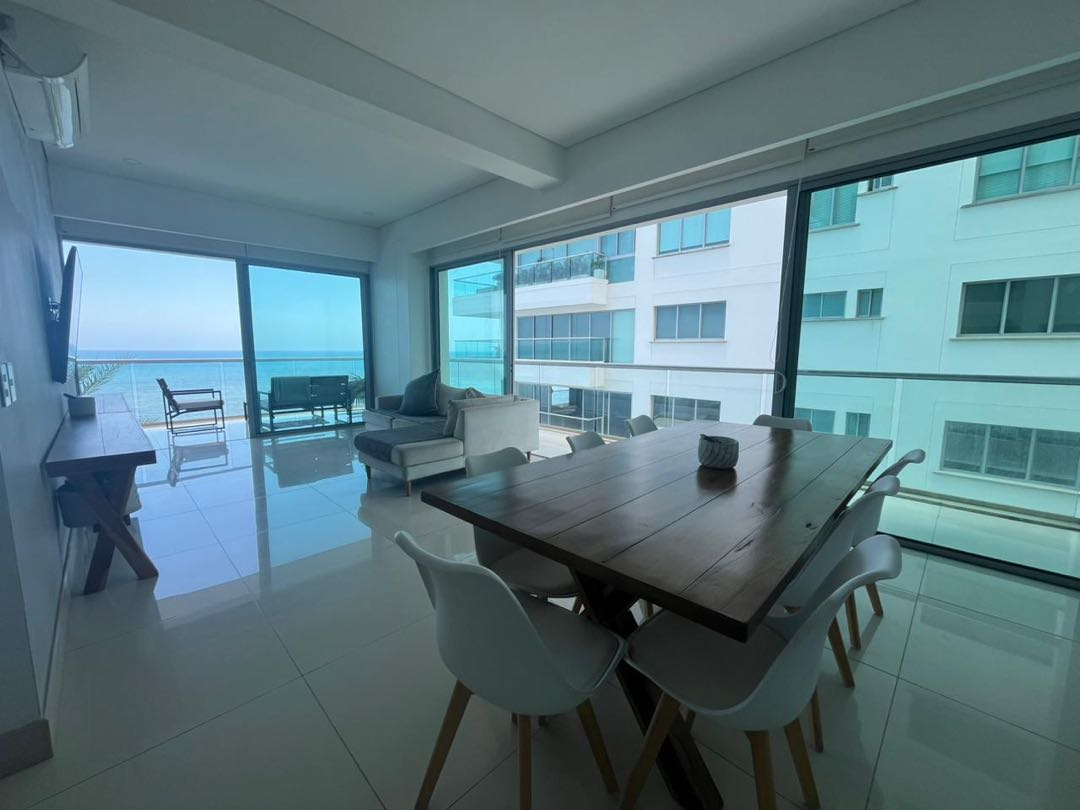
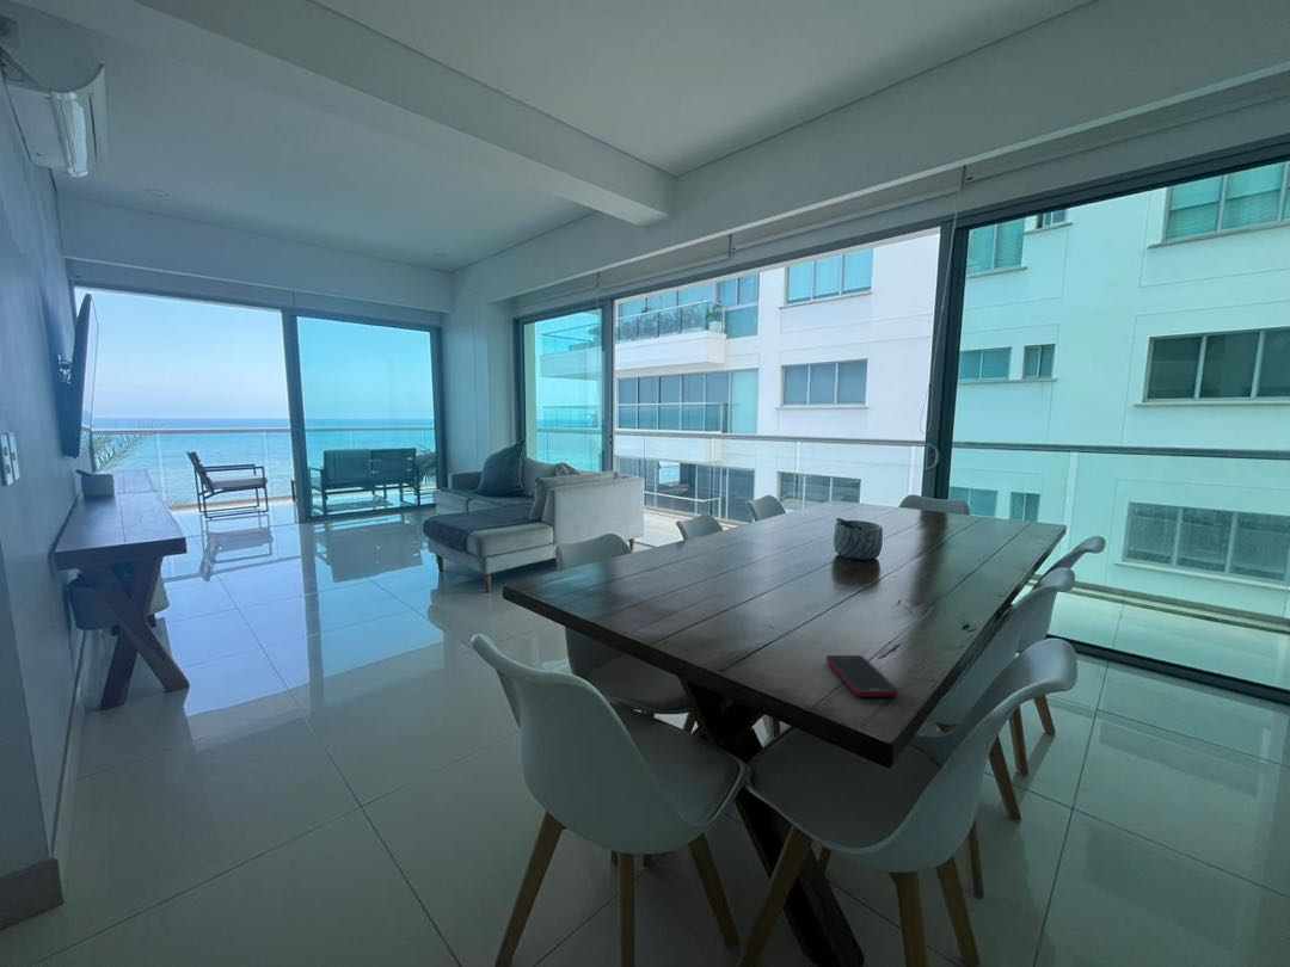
+ cell phone [825,654,899,698]
